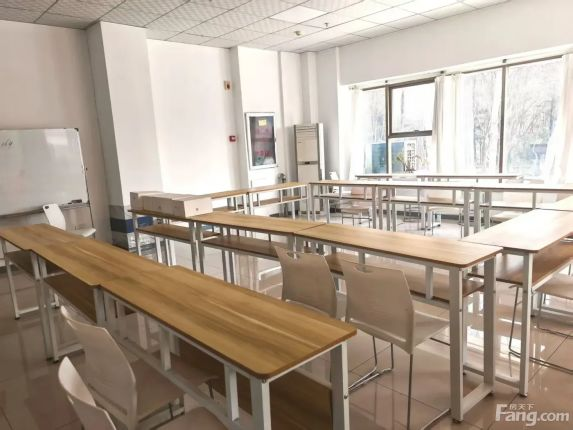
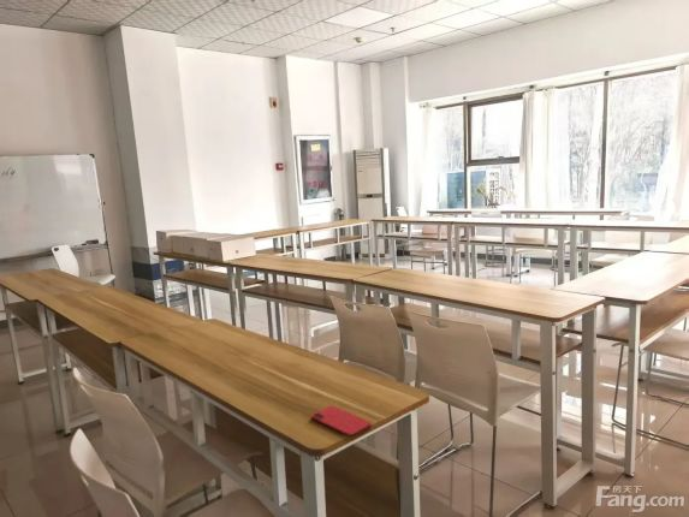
+ smartphone [310,405,373,438]
